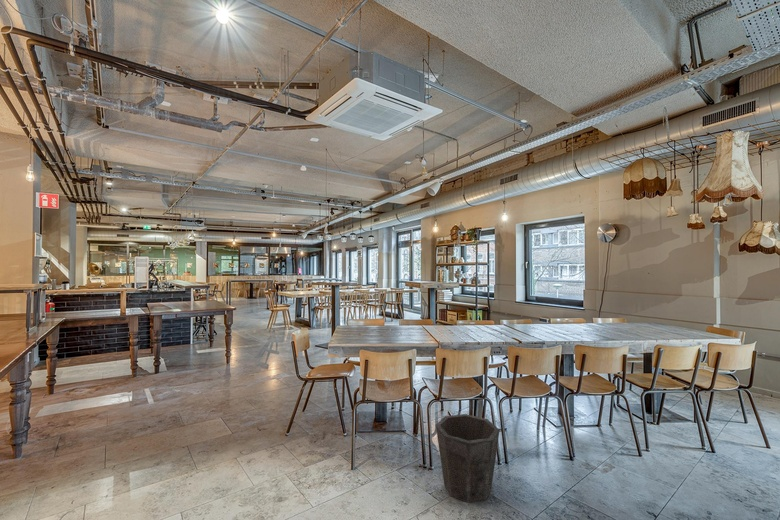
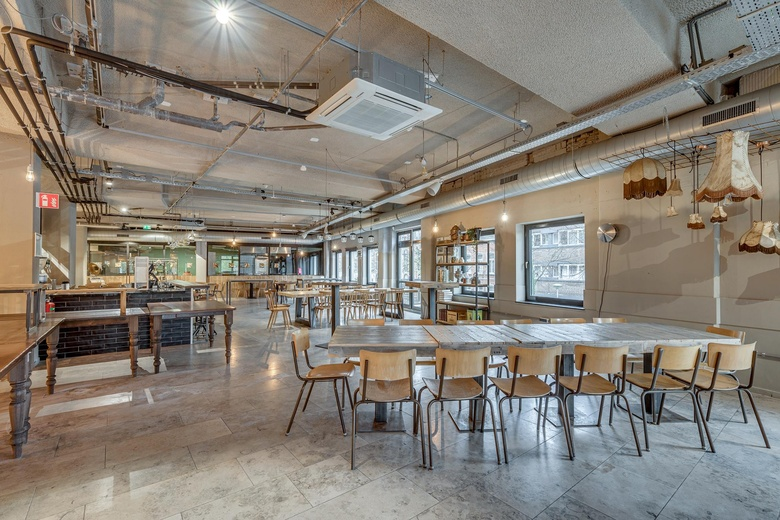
- waste bin [435,413,501,504]
